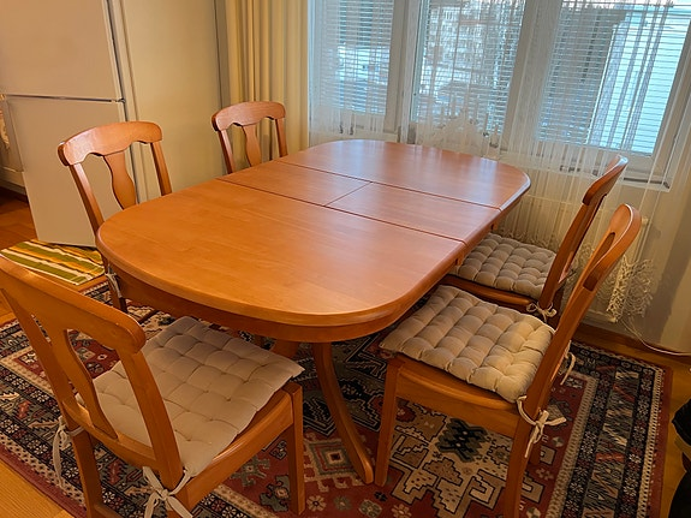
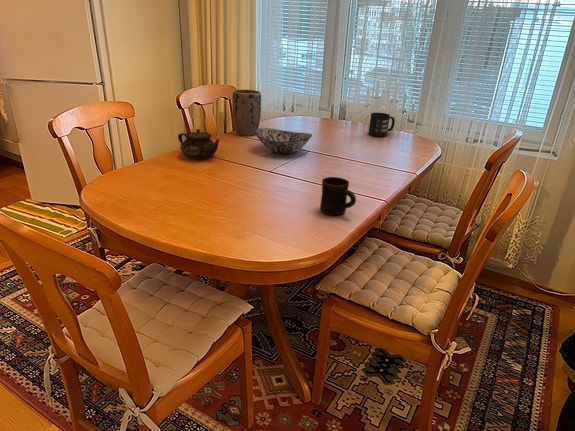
+ plant pot [231,88,262,136]
+ mug [319,176,357,216]
+ mug [368,112,396,137]
+ teapot [177,128,220,160]
+ decorative bowl [255,127,313,155]
